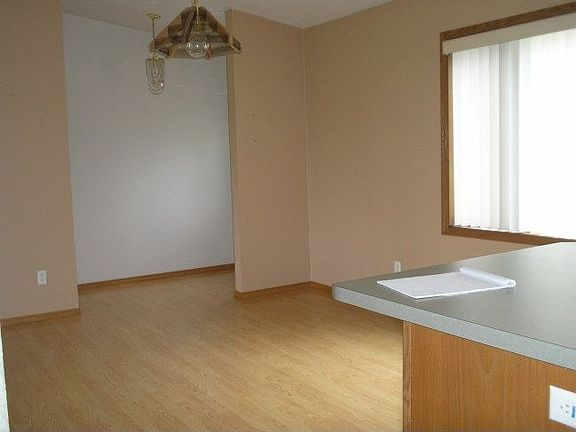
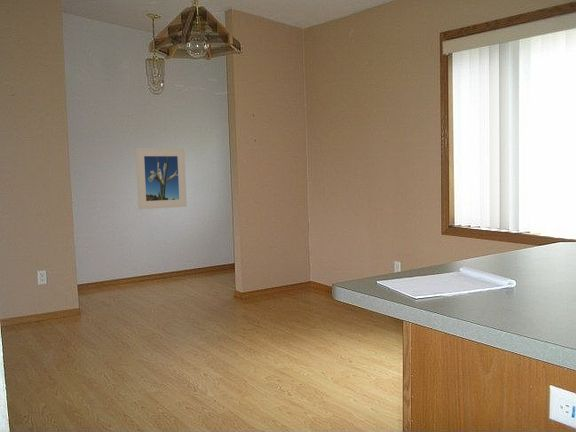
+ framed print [135,147,188,210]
